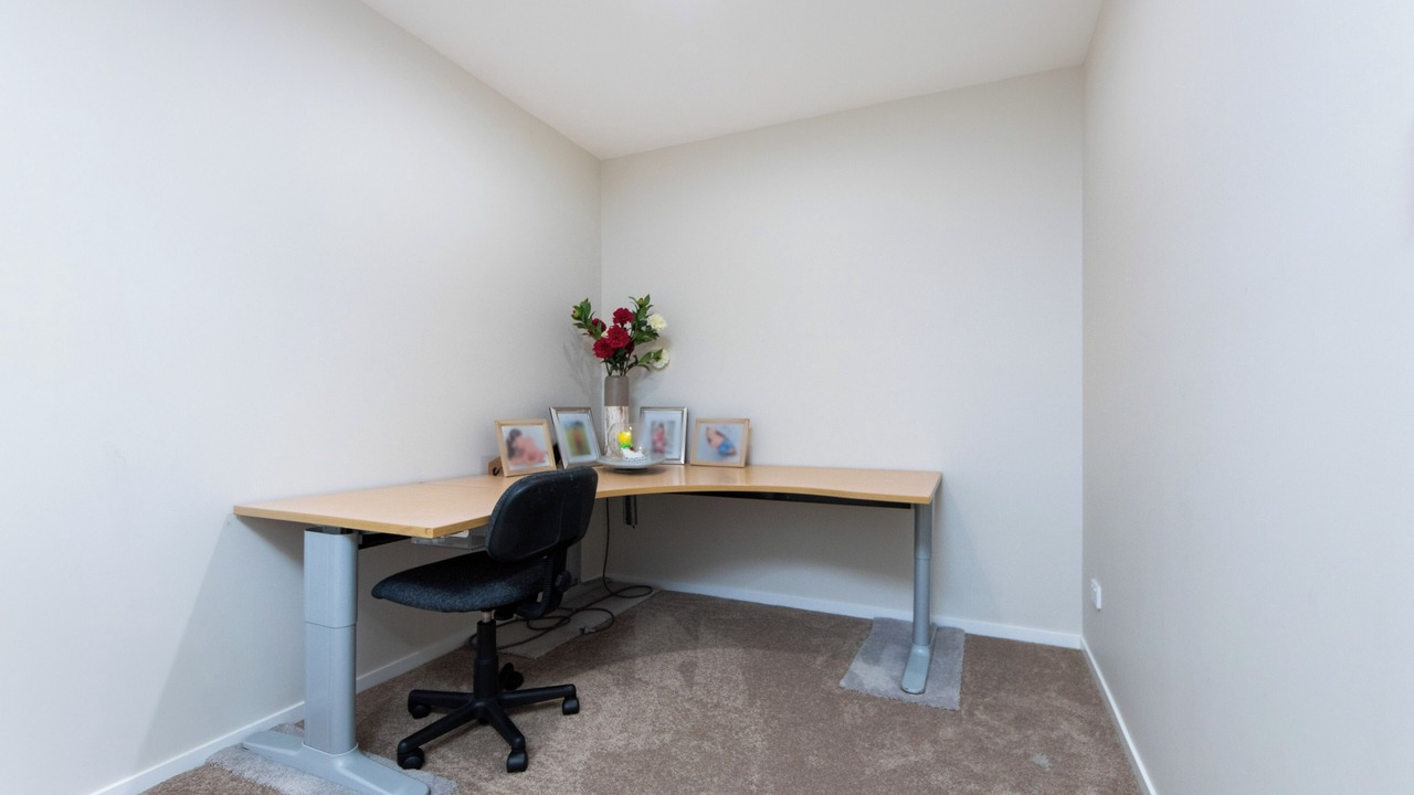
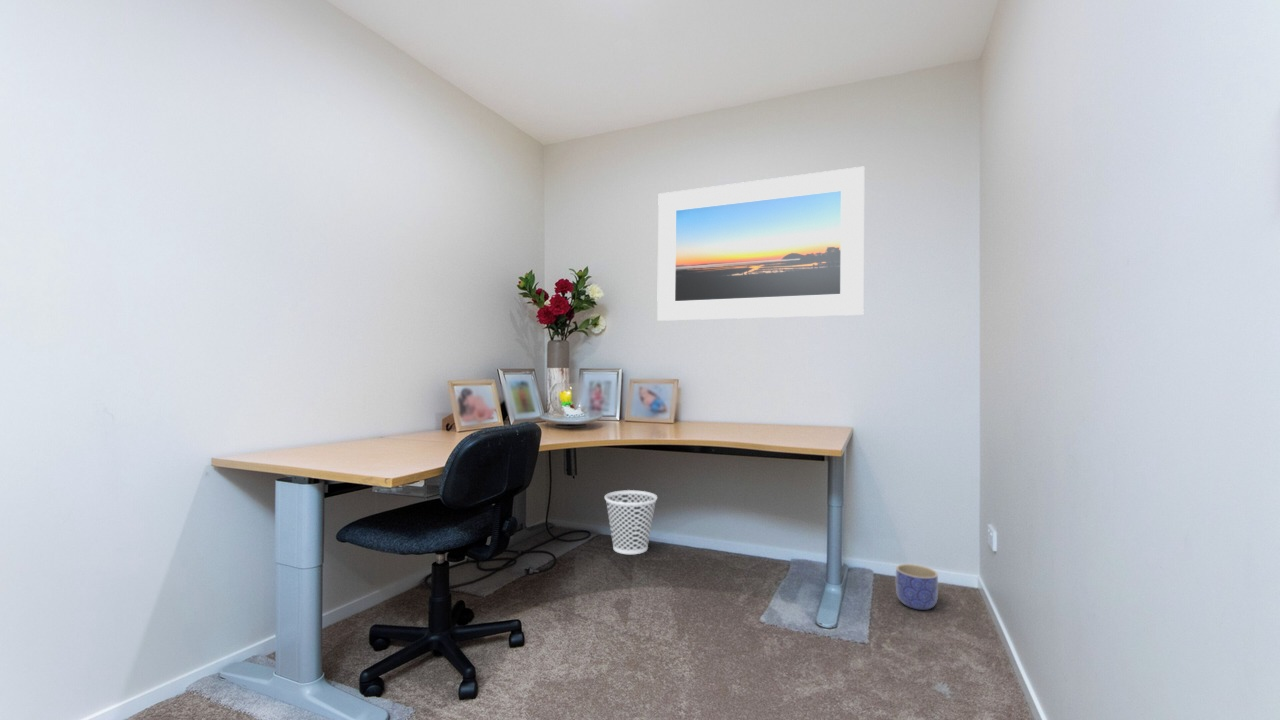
+ planter [895,563,939,611]
+ wastebasket [604,489,658,555]
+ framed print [656,166,865,322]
